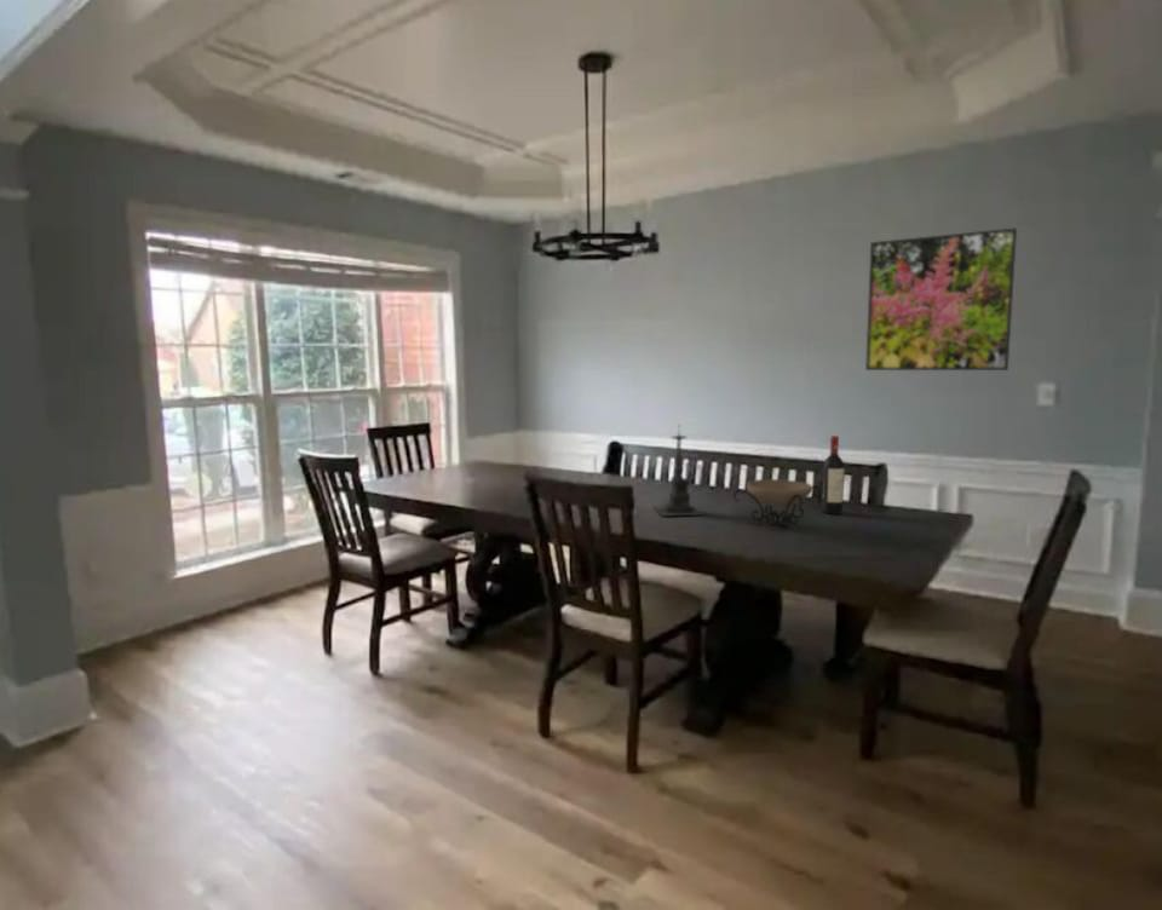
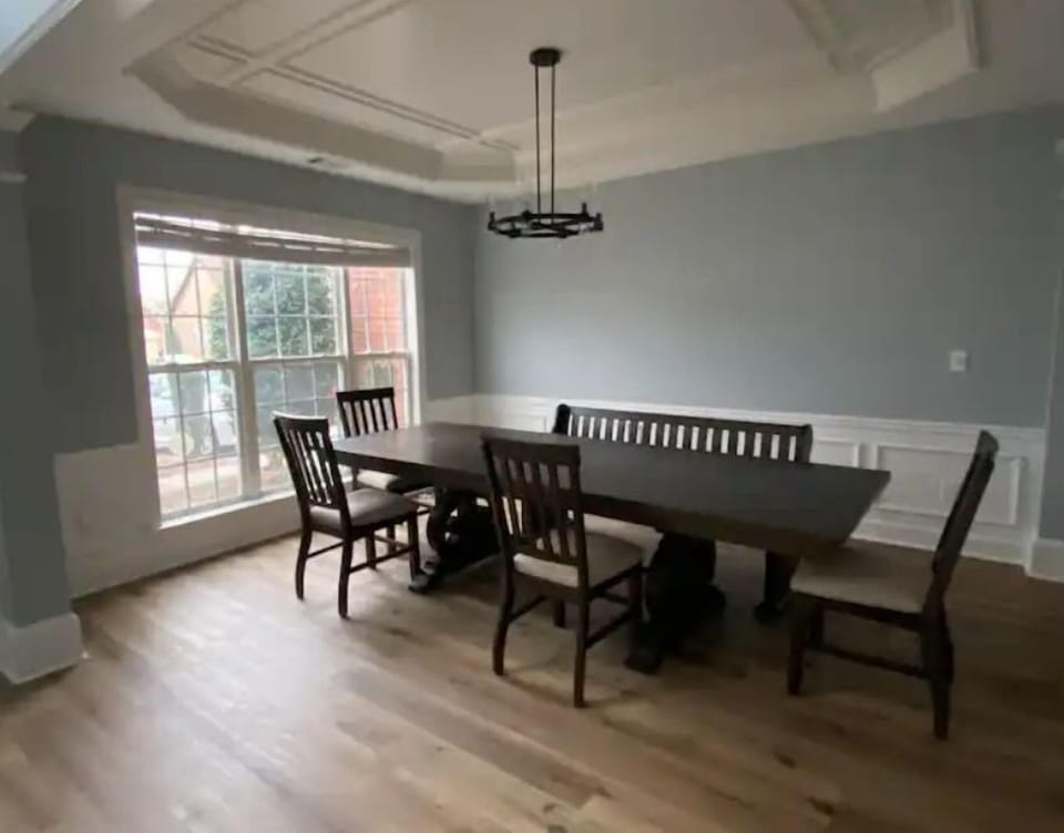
- candle holder [652,422,703,517]
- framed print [864,227,1018,372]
- wine bottle [821,434,845,516]
- decorative bowl [732,478,823,530]
